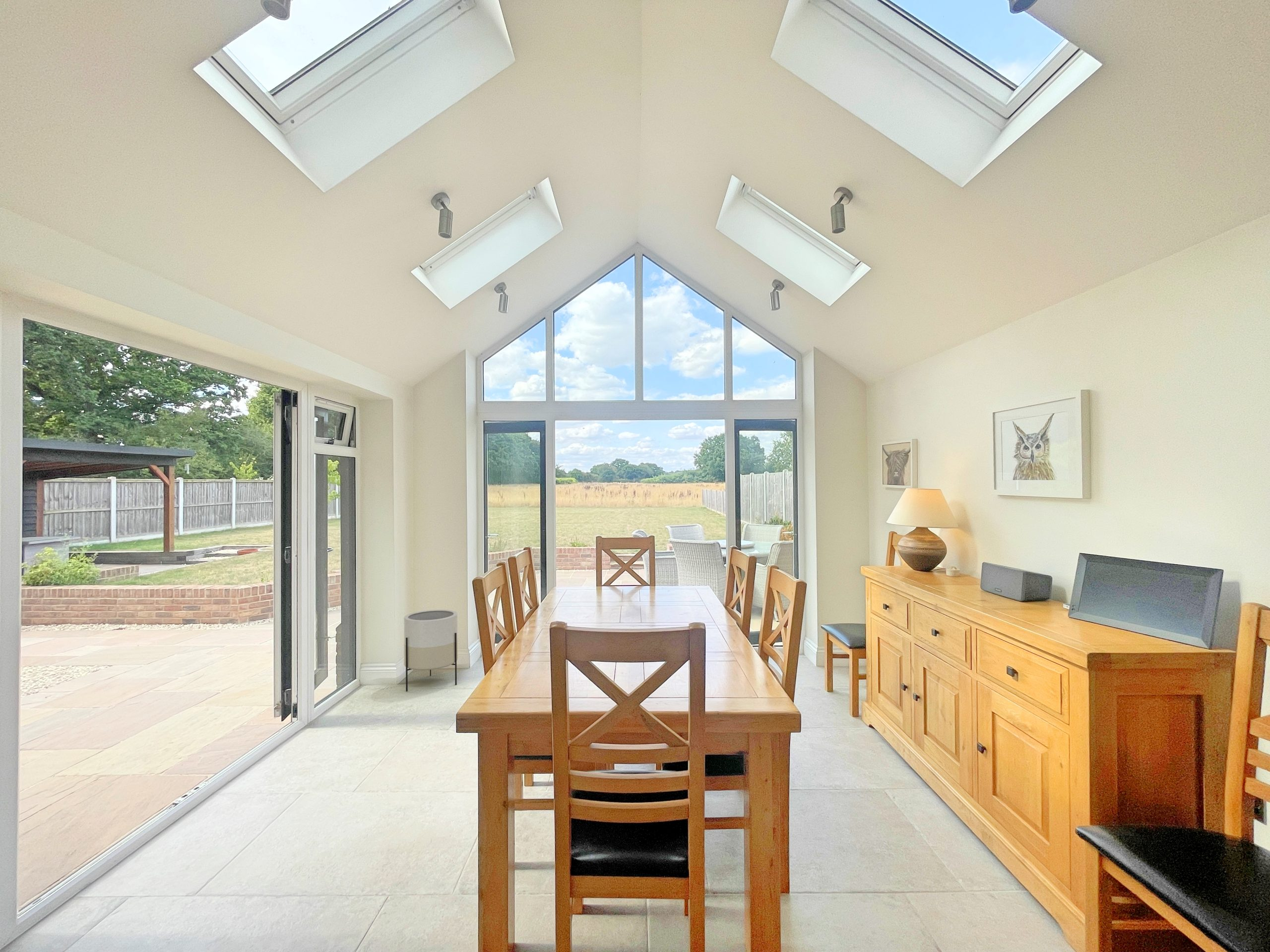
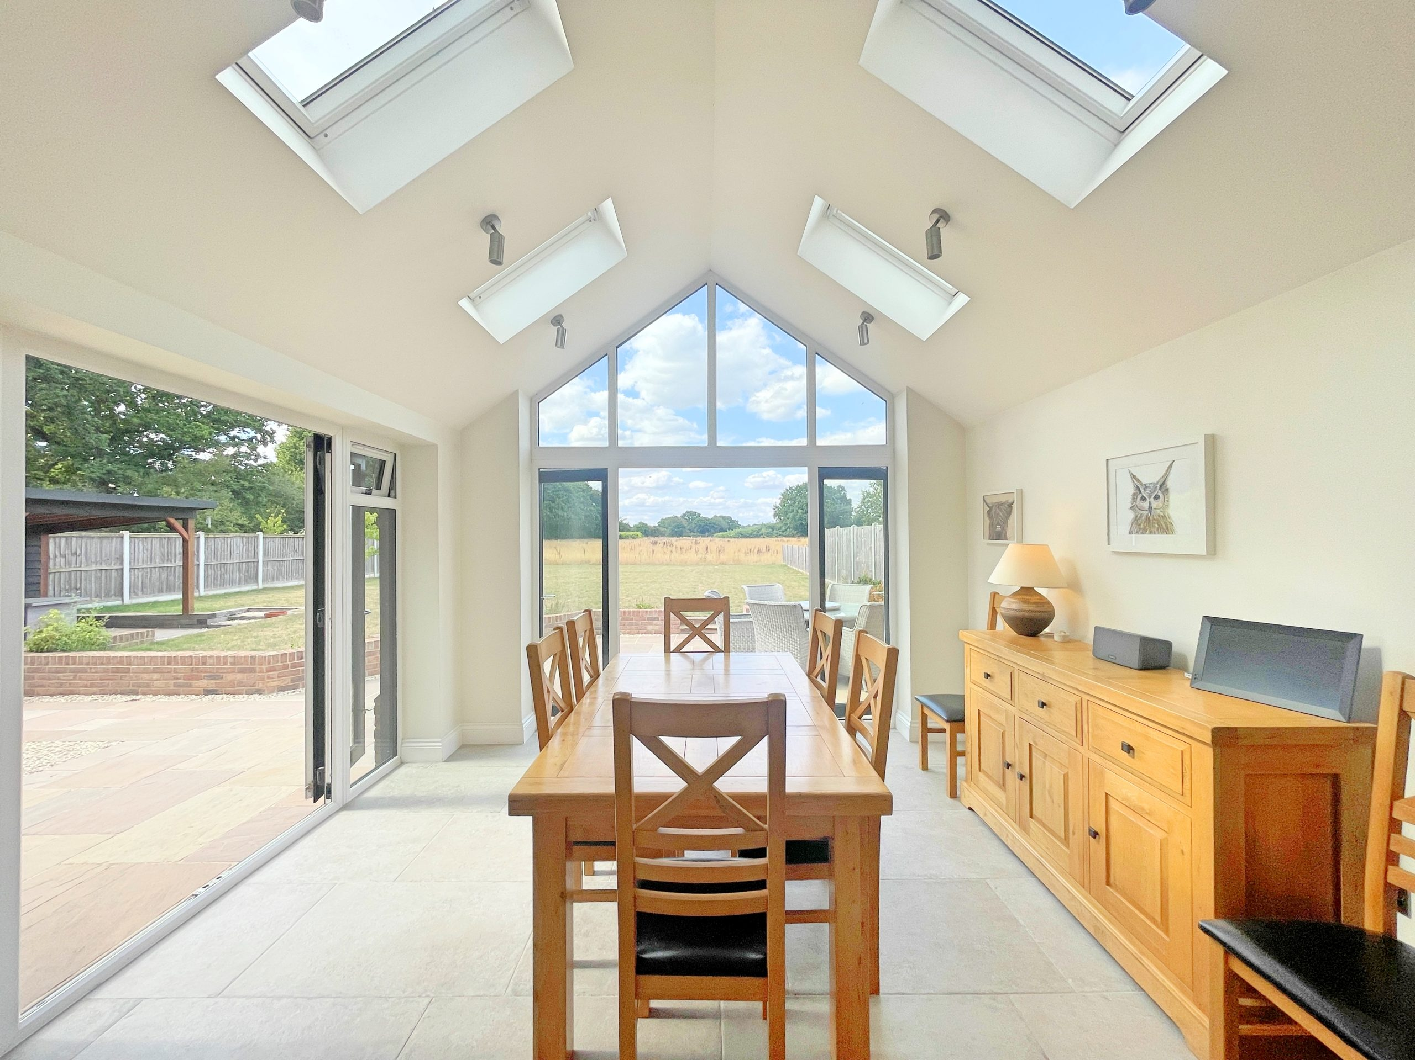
- planter [403,609,458,692]
